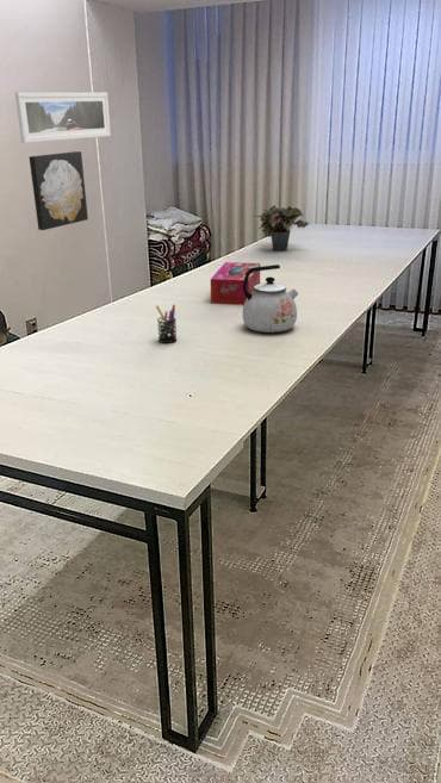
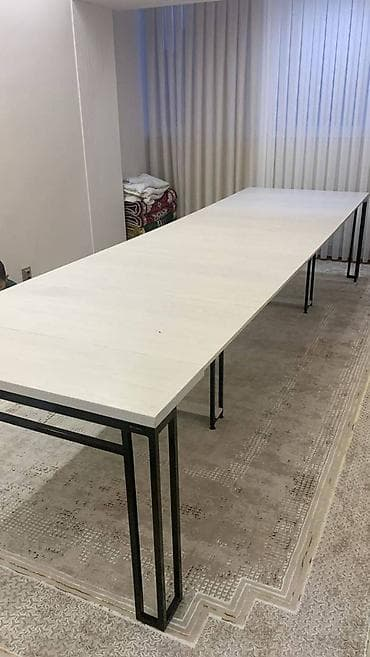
- kettle [242,263,299,334]
- tissue box [210,261,261,306]
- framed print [14,91,112,144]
- wall art [29,150,89,231]
- pen holder [155,304,178,344]
- potted plant [253,204,311,251]
